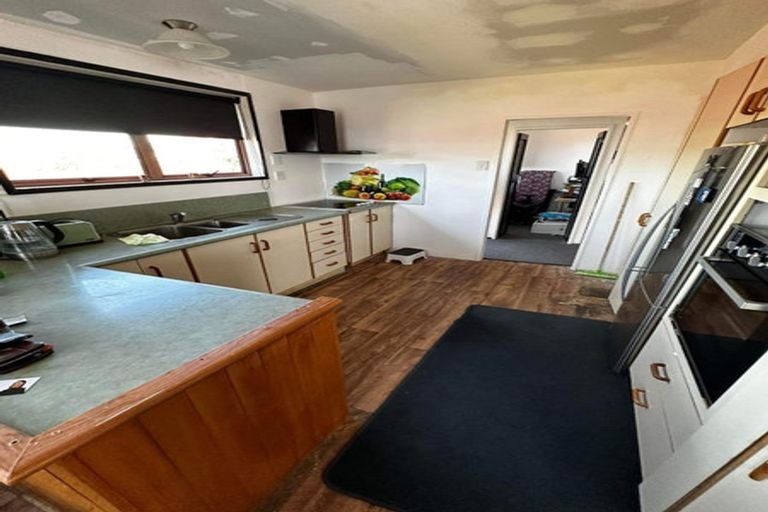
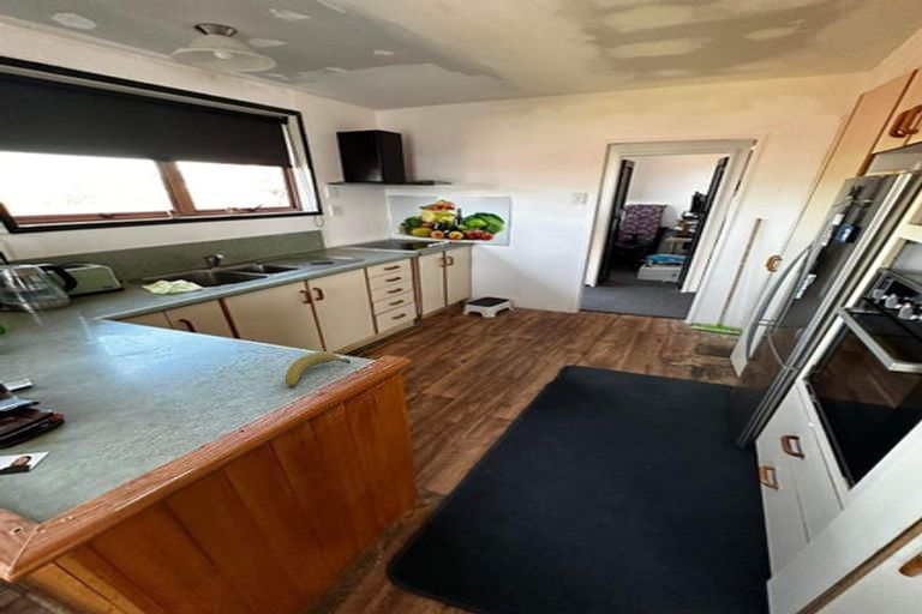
+ fruit [285,350,352,389]
